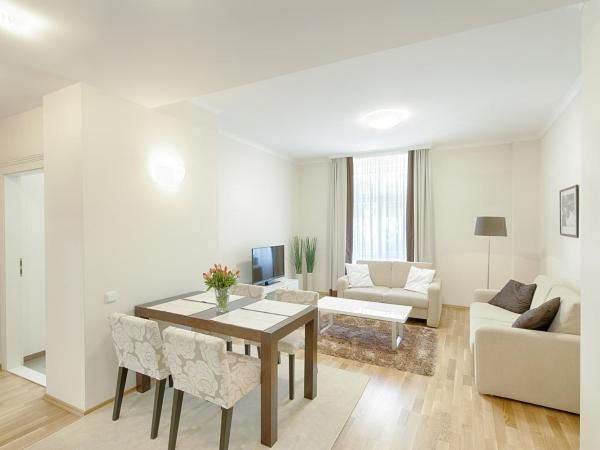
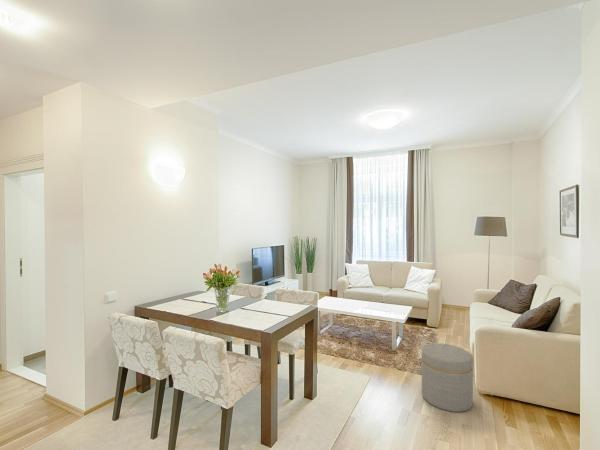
+ ottoman [420,342,474,413]
